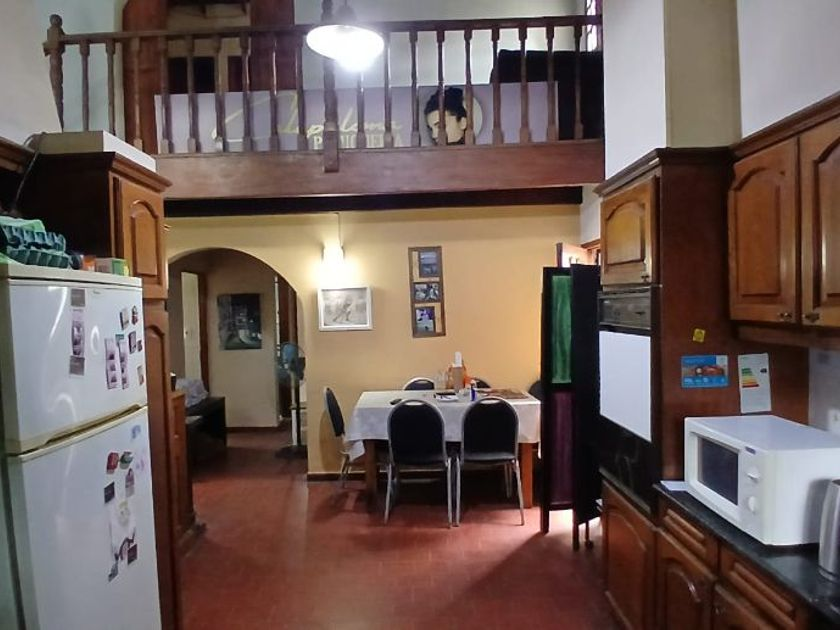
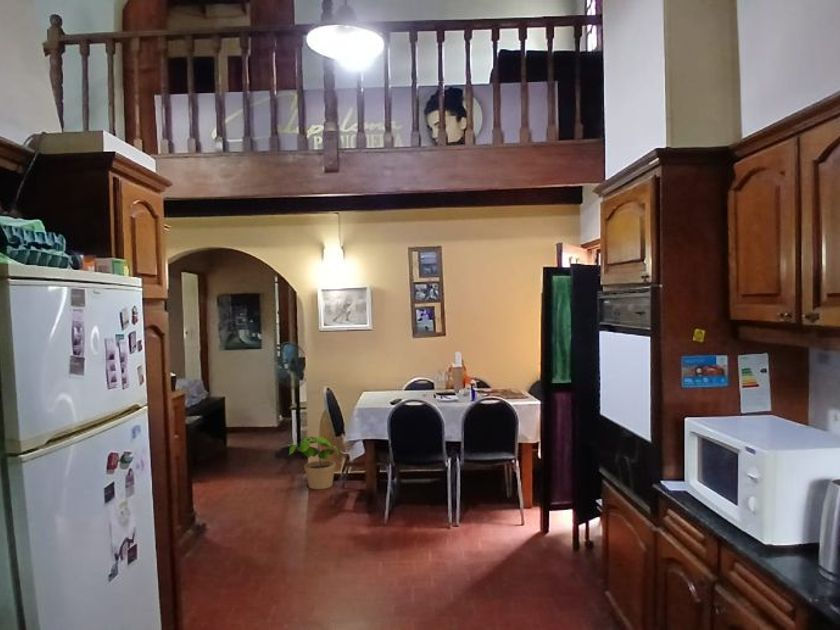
+ potted plant [288,436,339,490]
